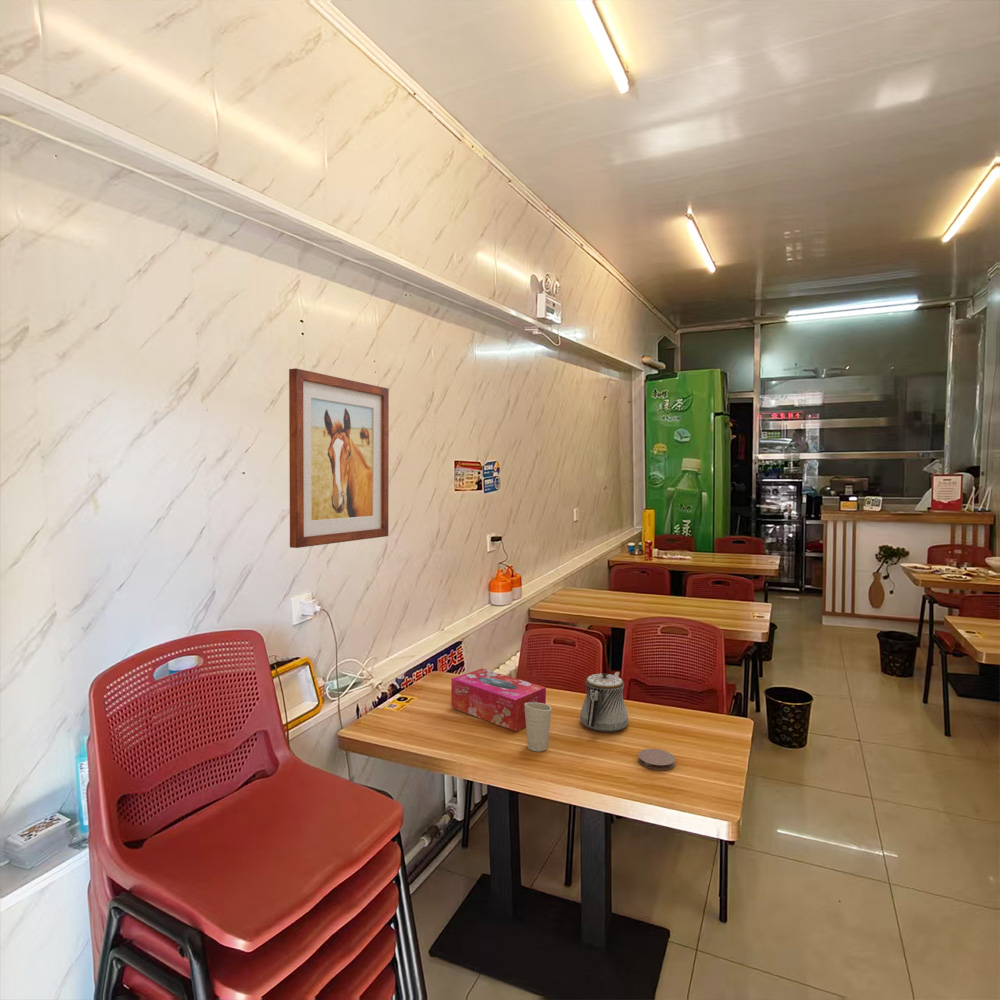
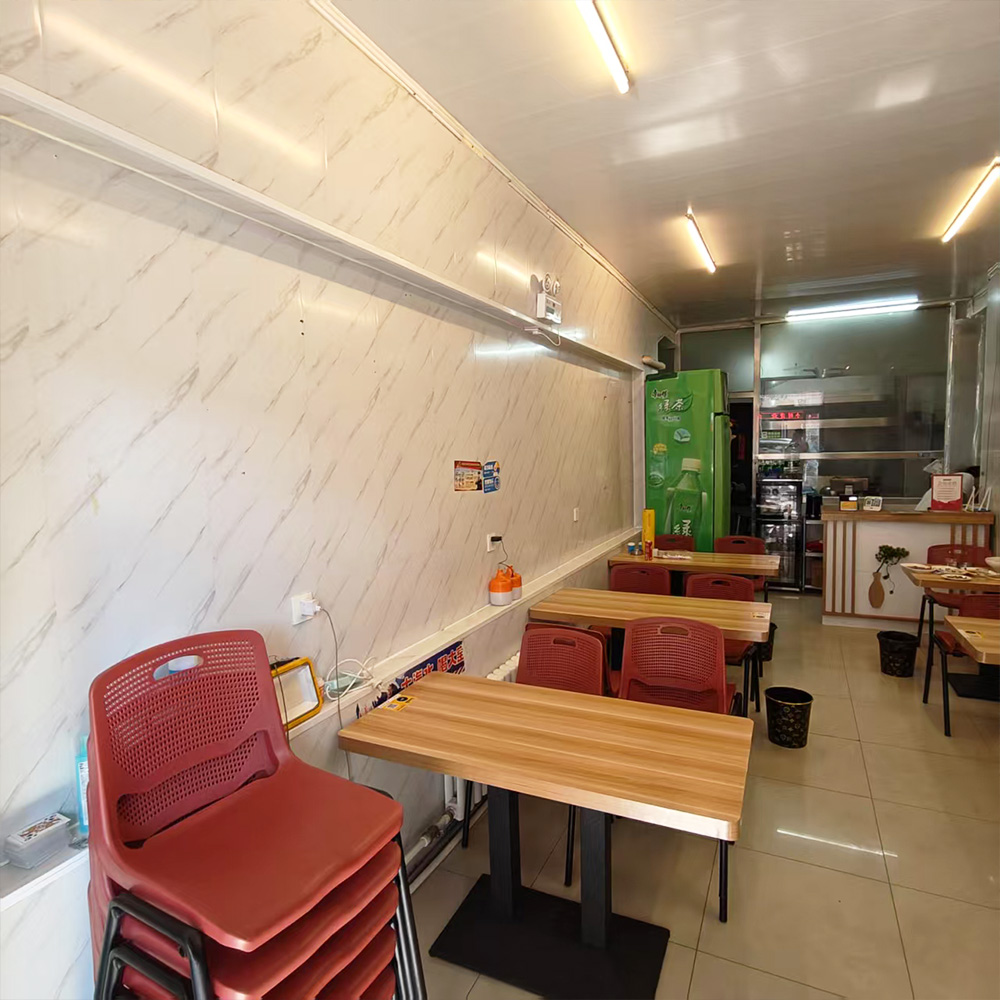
- cup [524,703,553,752]
- coaster [637,748,676,771]
- wall art [288,367,390,549]
- teapot [579,671,630,733]
- tissue box [450,668,547,732]
